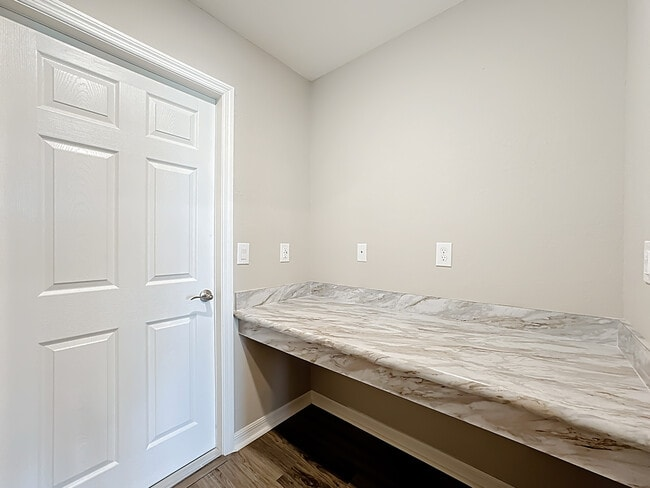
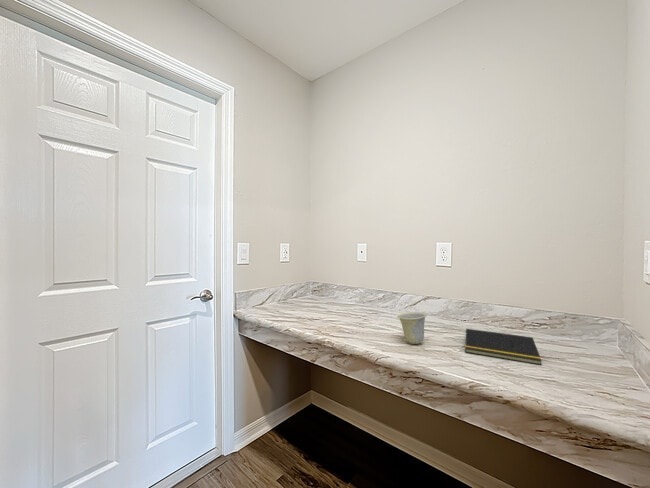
+ notepad [463,328,543,366]
+ cup [396,311,428,345]
